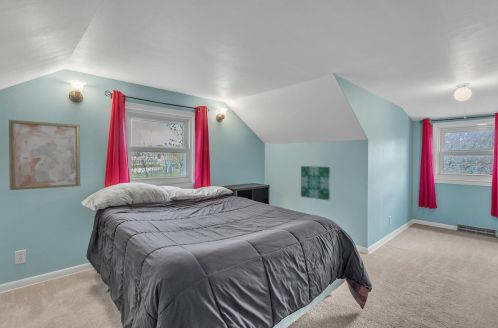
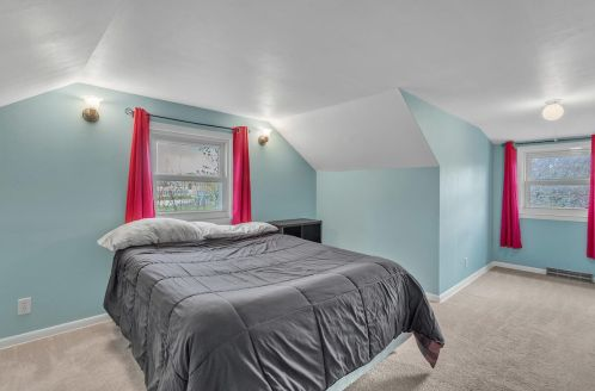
- wall art [8,119,81,191]
- wall art [300,165,331,201]
